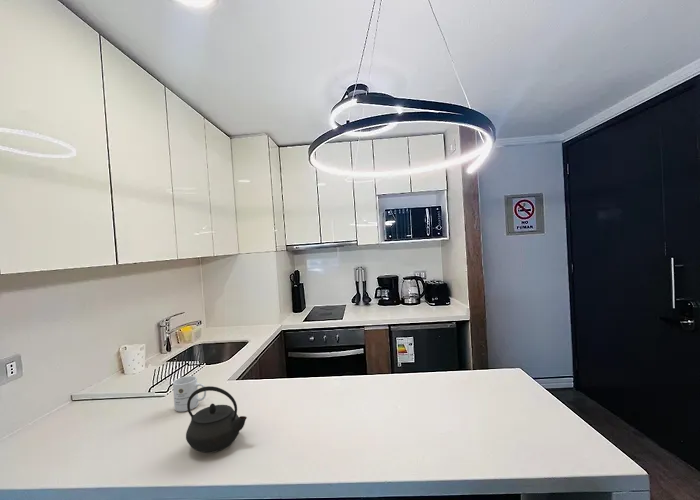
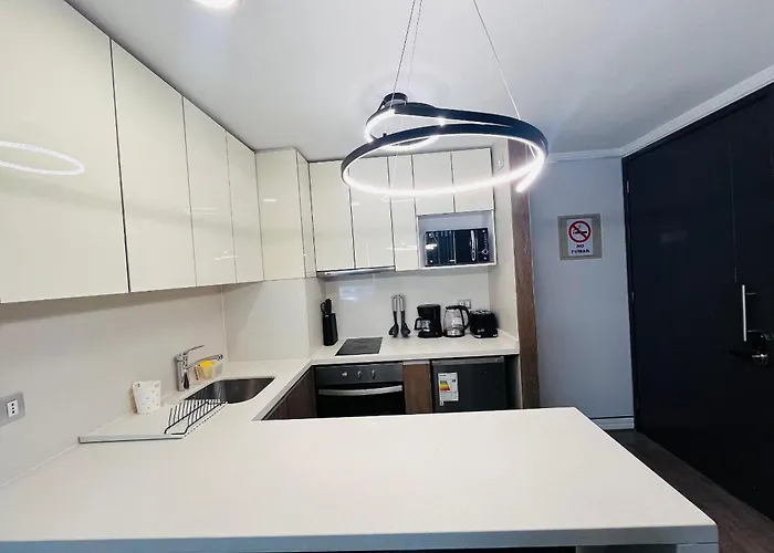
- kettle [185,385,248,454]
- mug [172,375,207,413]
